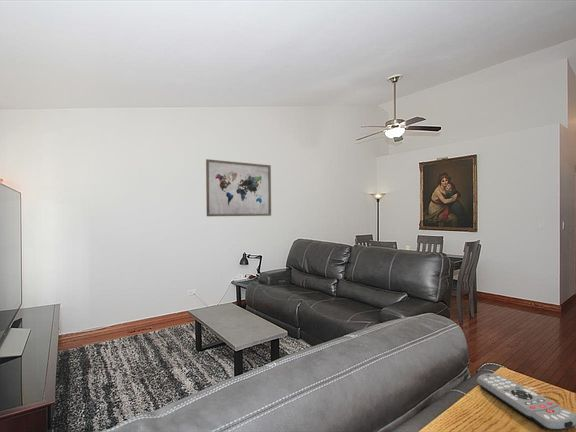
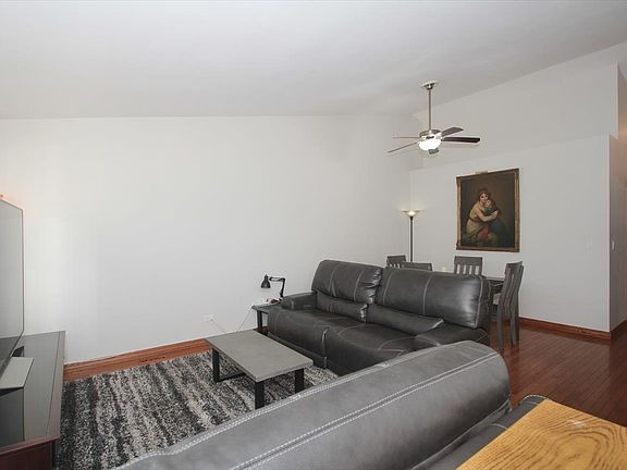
- wall art [205,158,272,217]
- remote control [476,373,576,432]
